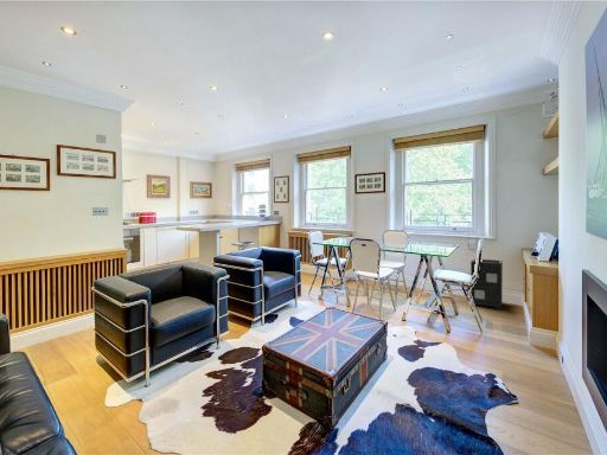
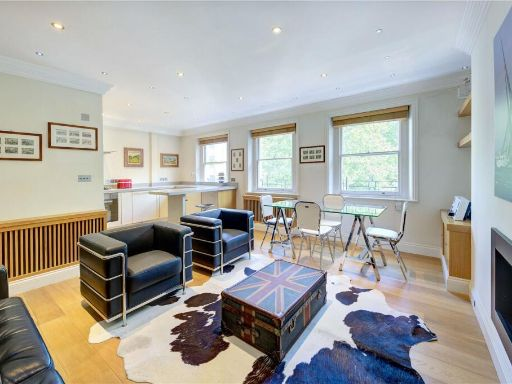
- speaker [469,257,504,309]
